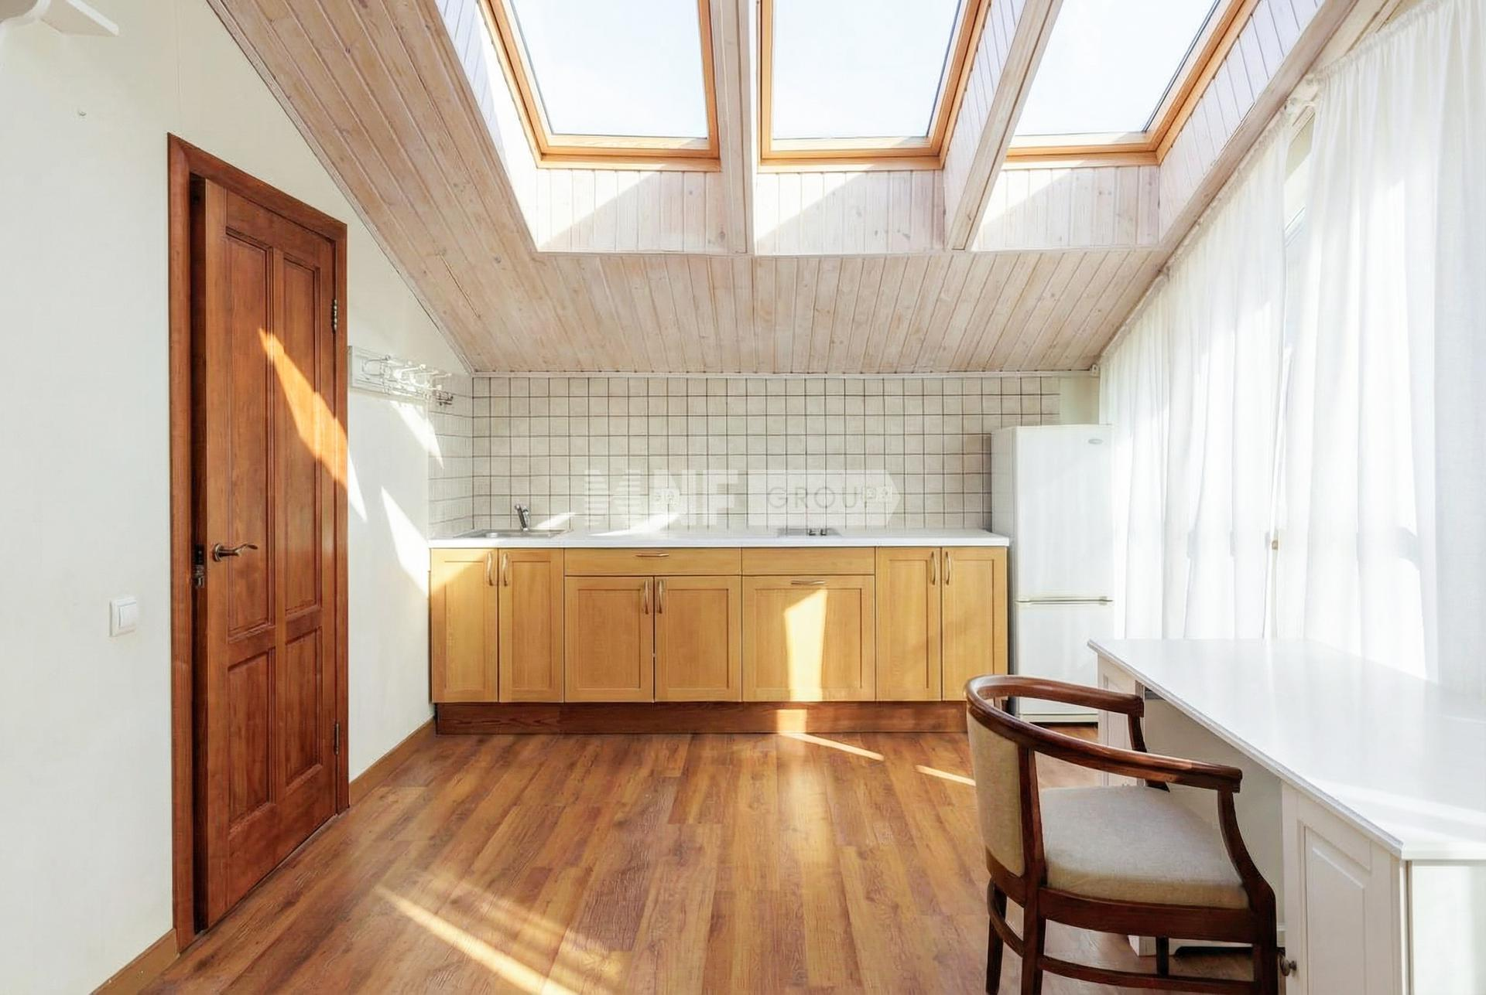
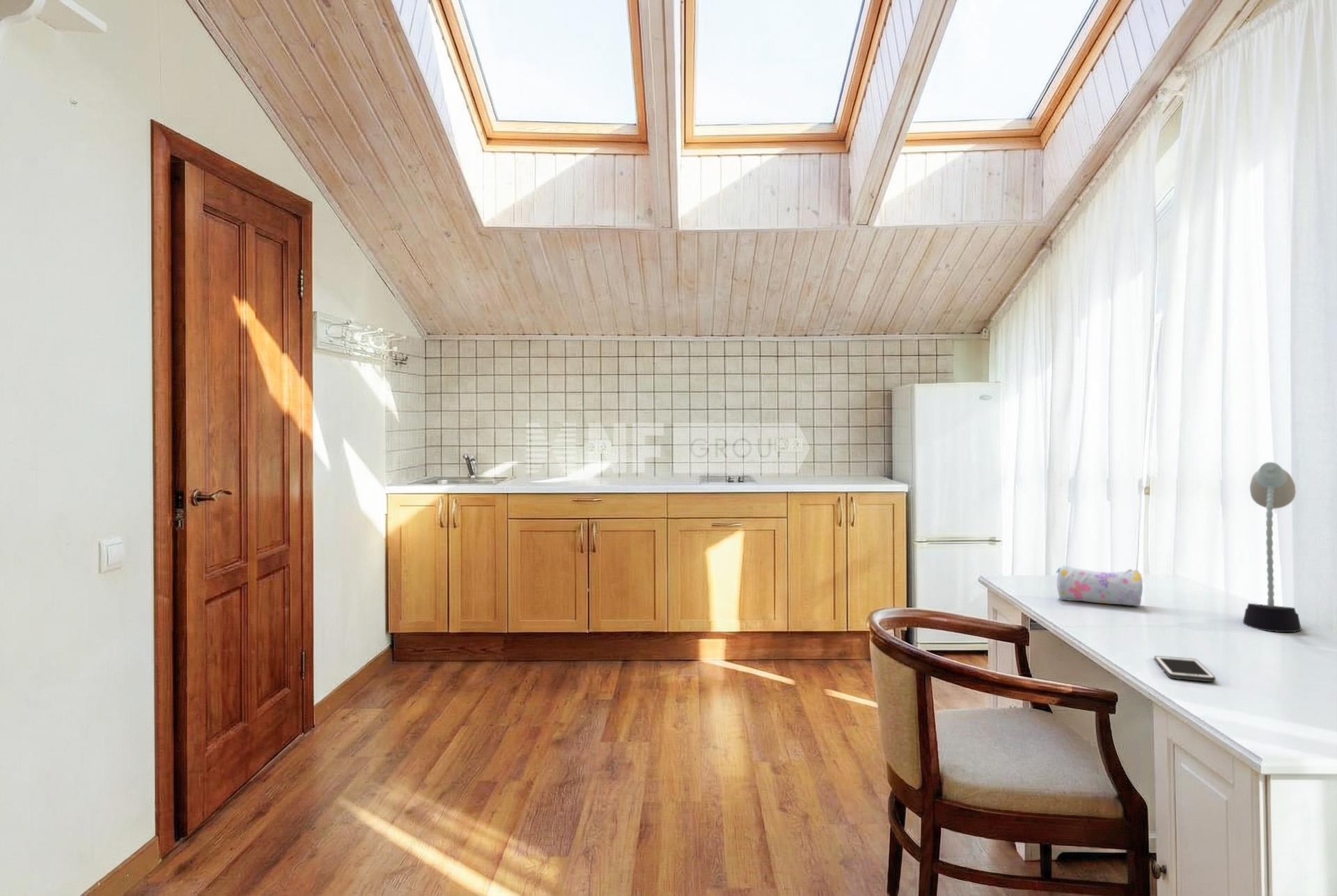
+ pencil case [1055,565,1143,607]
+ cell phone [1154,655,1216,682]
+ desk lamp [1242,462,1302,633]
